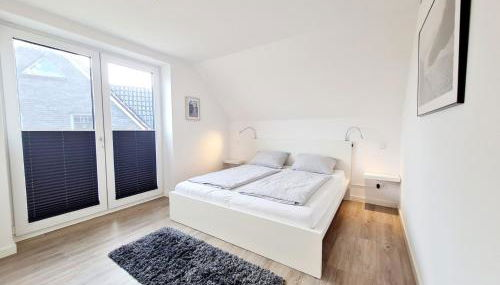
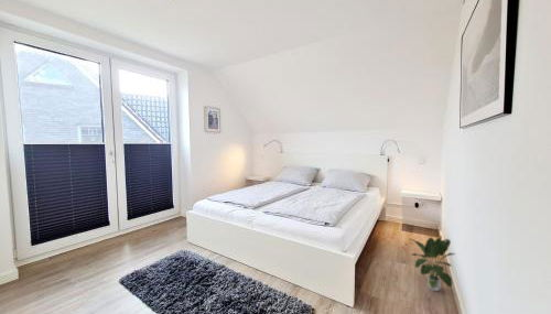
+ potted plant [410,235,456,292]
